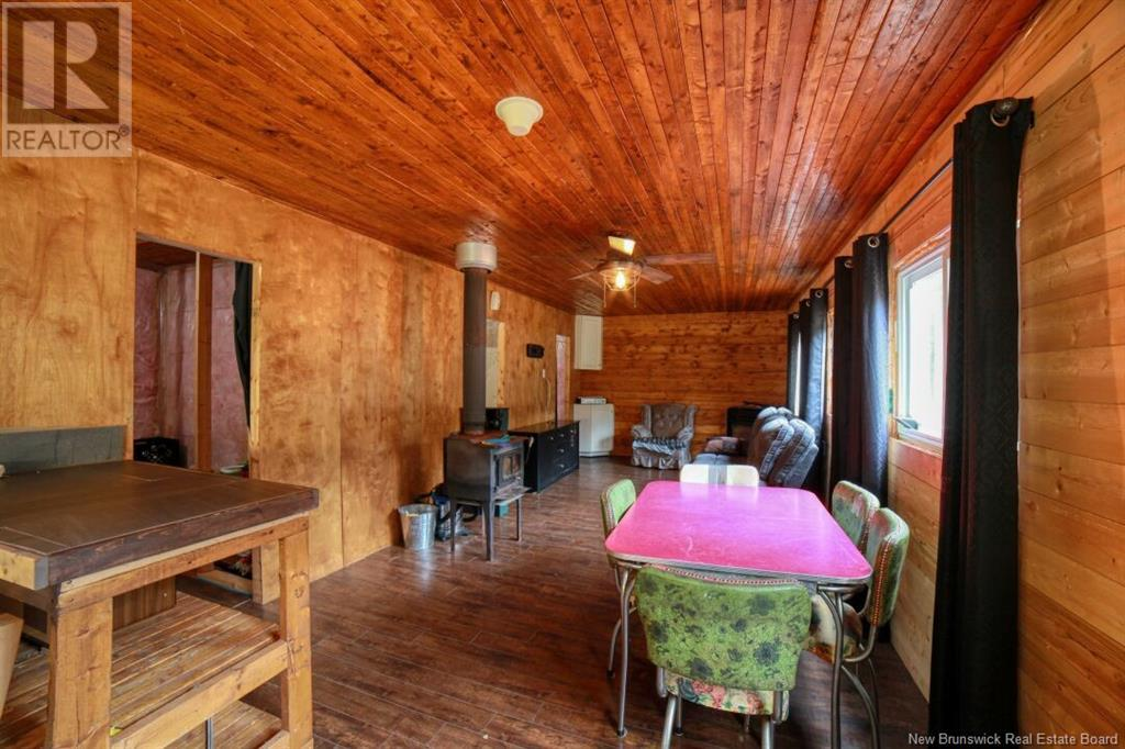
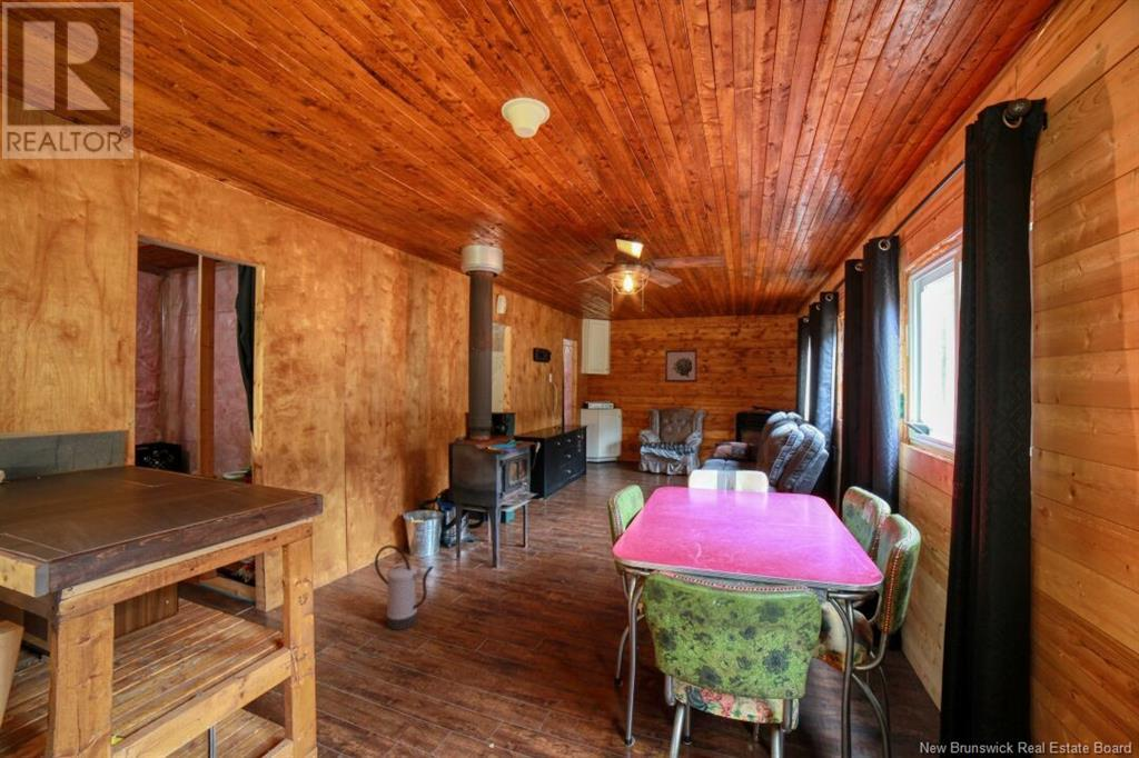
+ watering can [374,543,434,631]
+ wall art [664,349,699,383]
